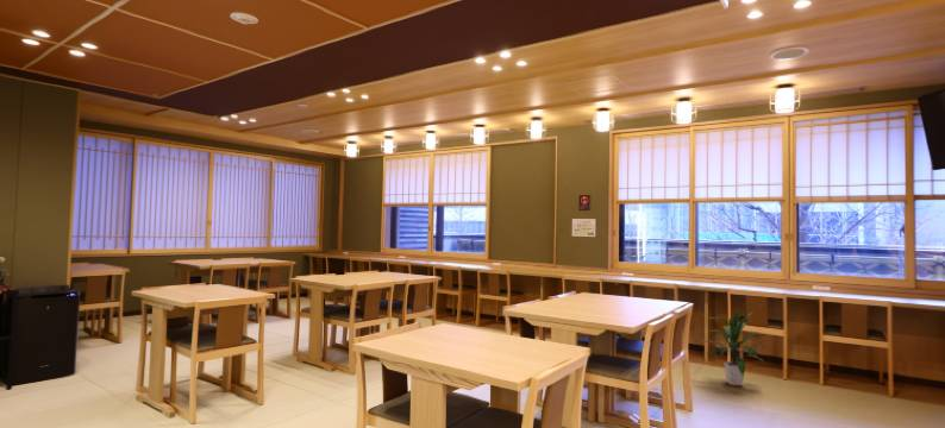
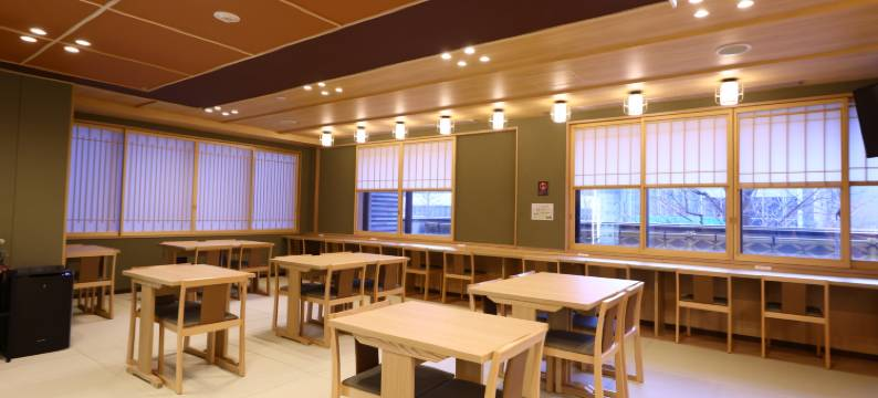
- indoor plant [700,310,763,386]
